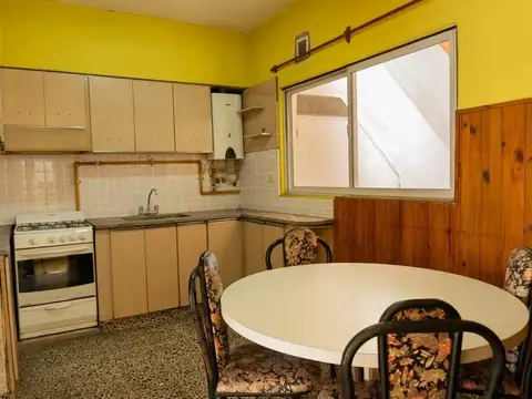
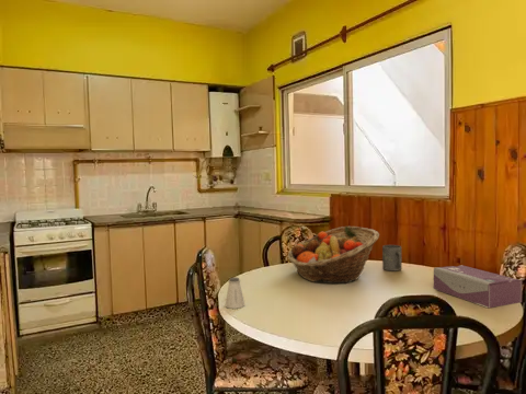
+ fruit basket [287,225,380,285]
+ tissue box [433,264,523,309]
+ saltshaker [225,277,245,310]
+ mug [381,244,403,273]
